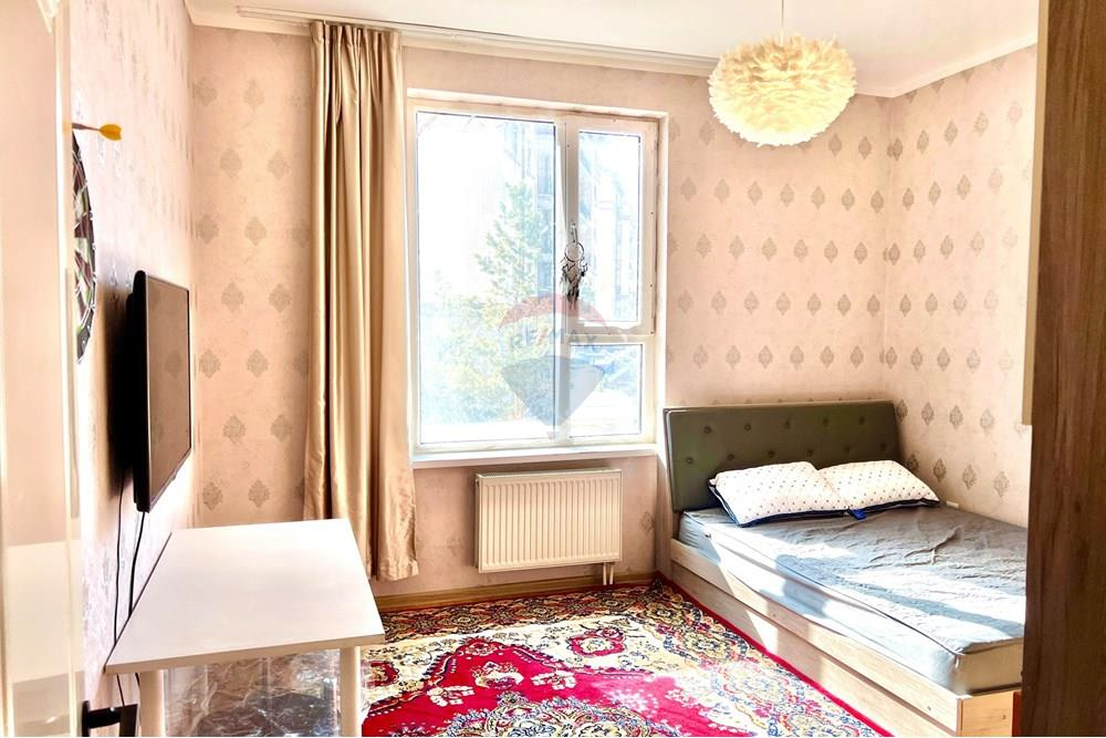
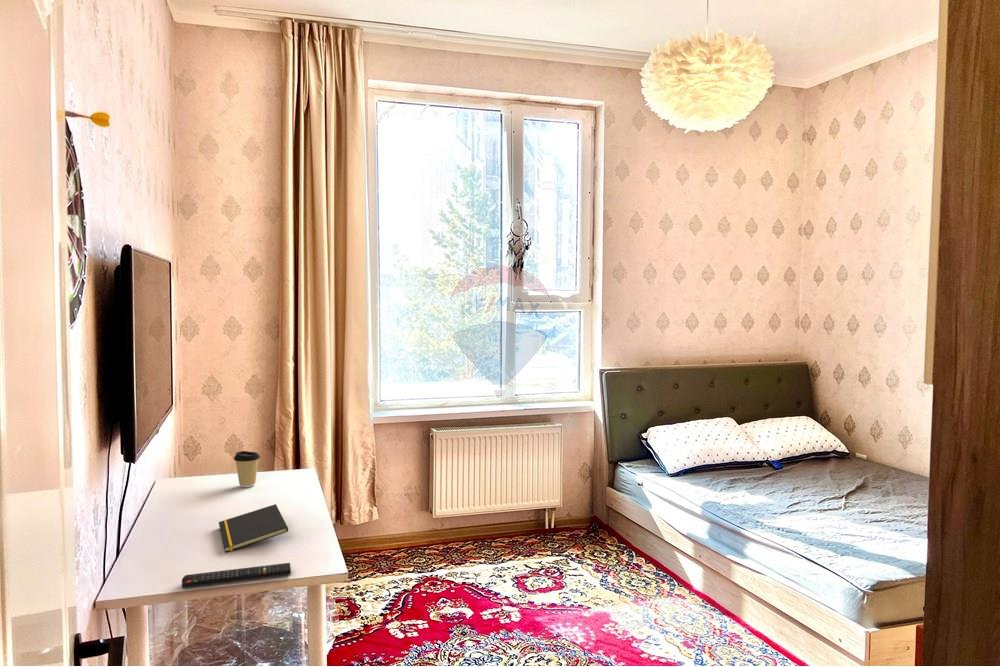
+ notepad [218,503,289,553]
+ remote control [181,562,292,588]
+ coffee cup [233,450,261,488]
